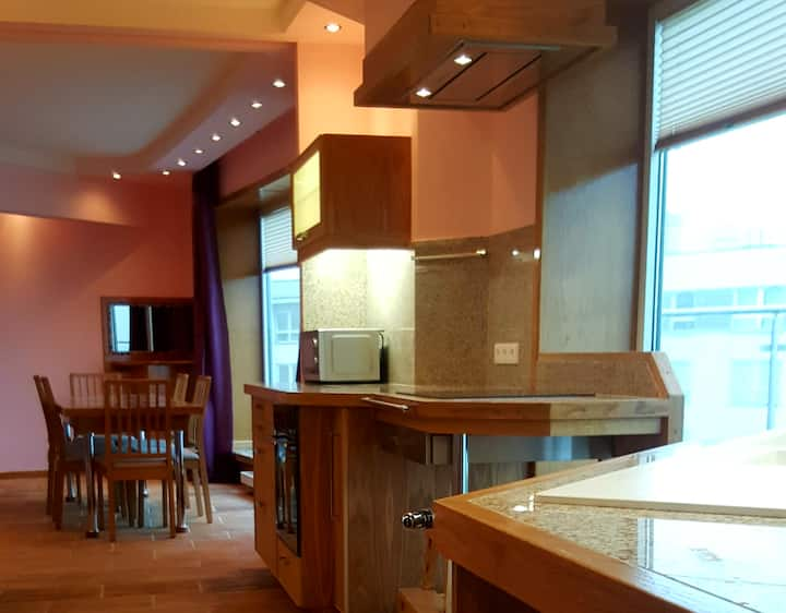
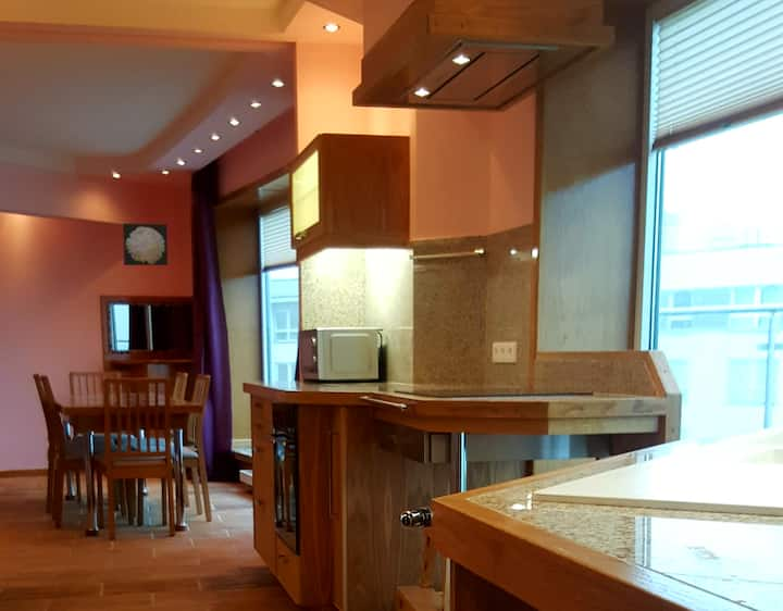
+ wall art [122,223,169,266]
